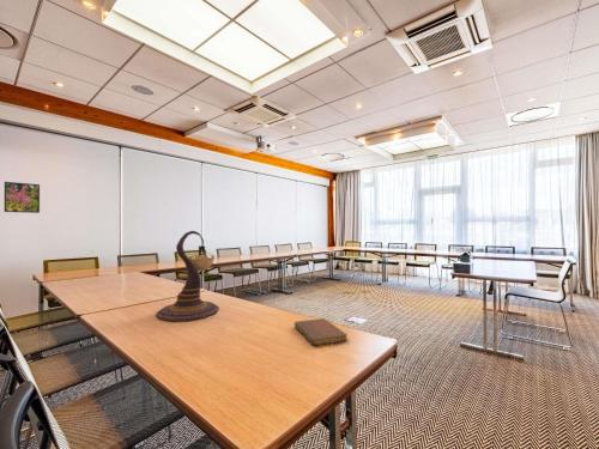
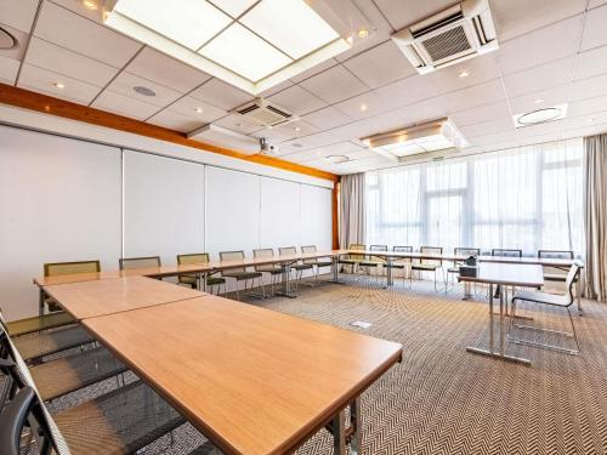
- candle holder [155,230,220,322]
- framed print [4,181,41,214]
- notebook [294,317,349,346]
